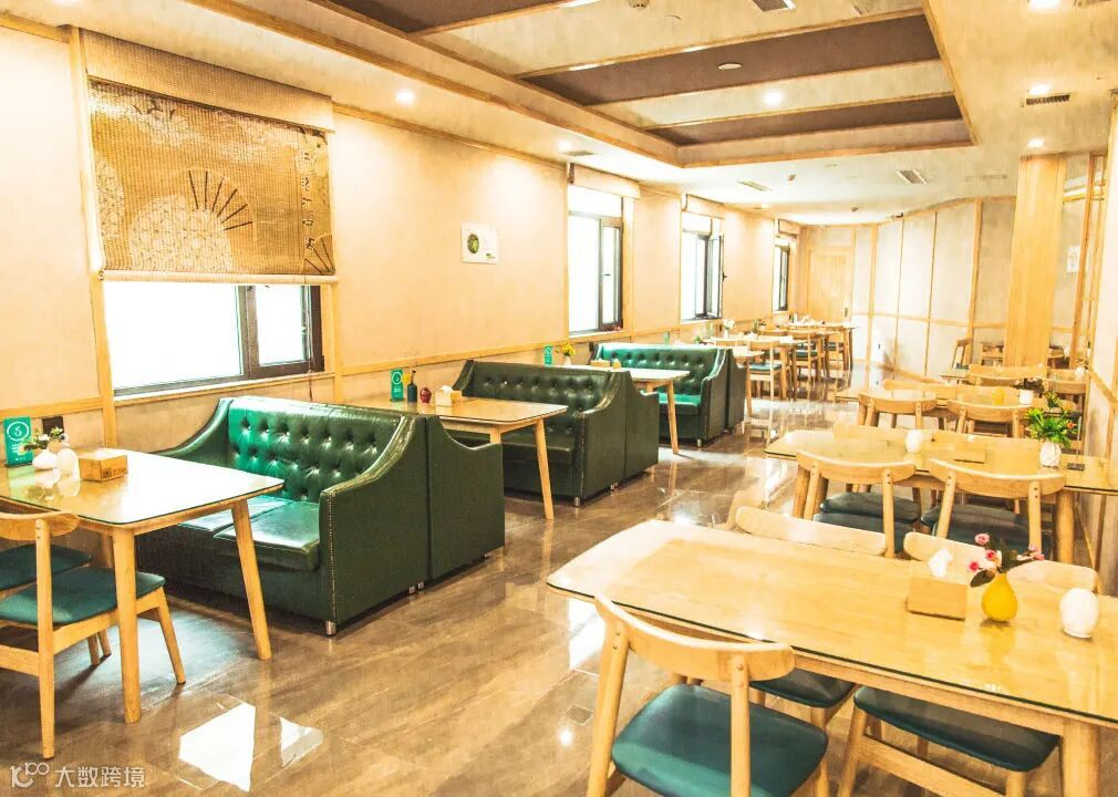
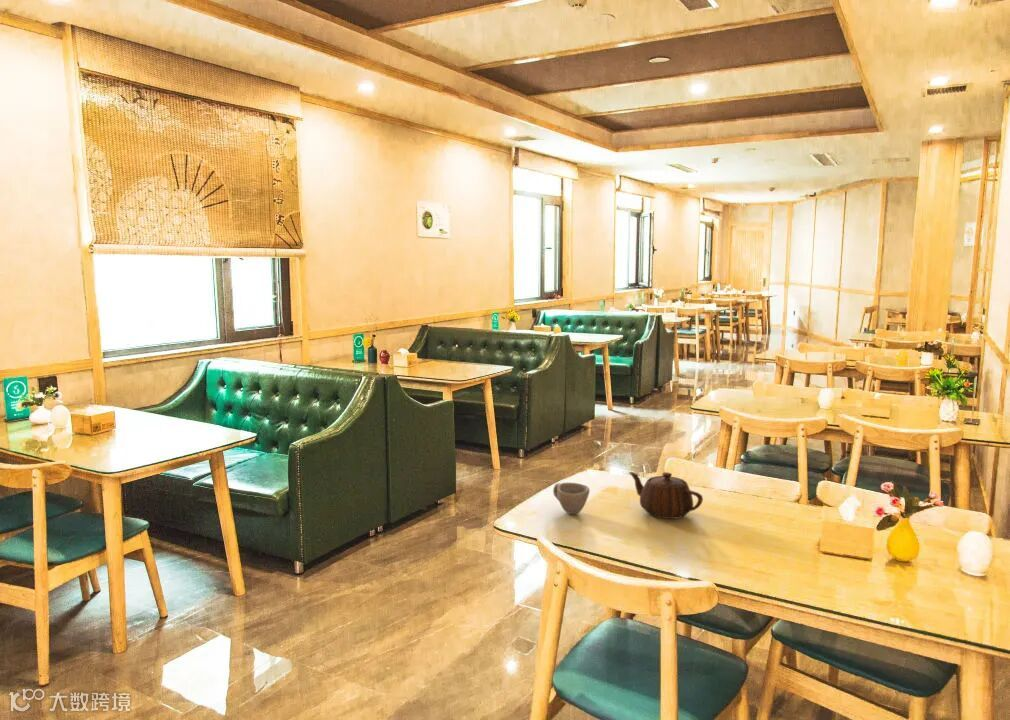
+ teapot [629,471,704,520]
+ cup [552,482,591,515]
